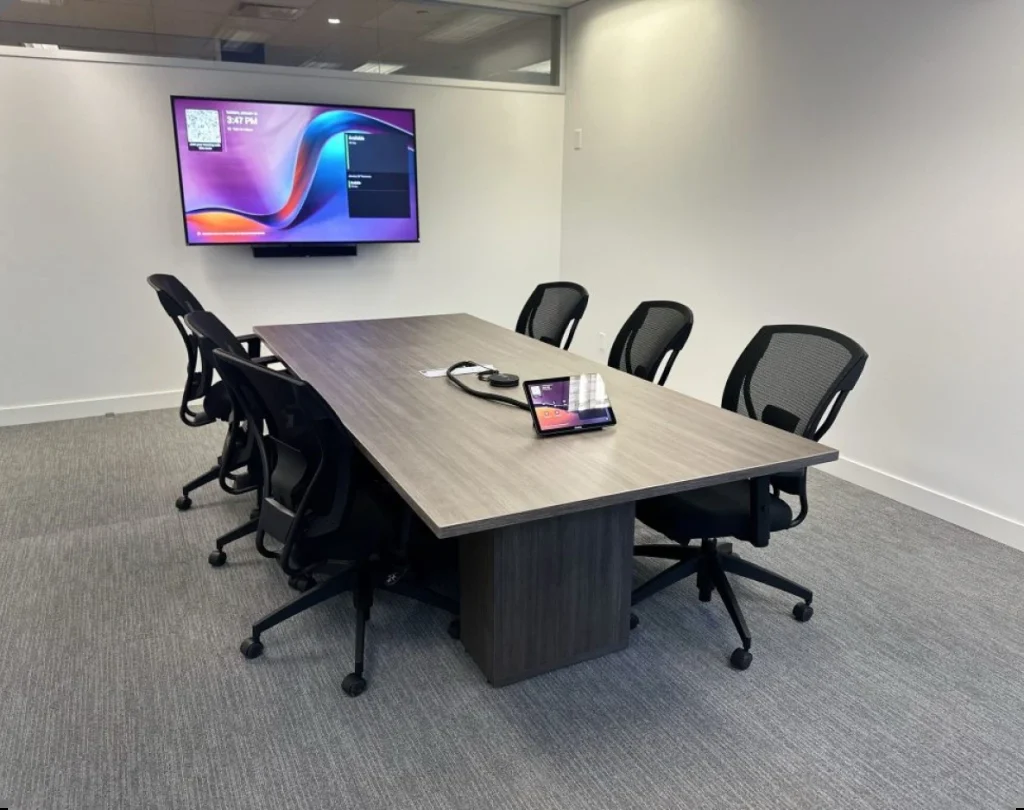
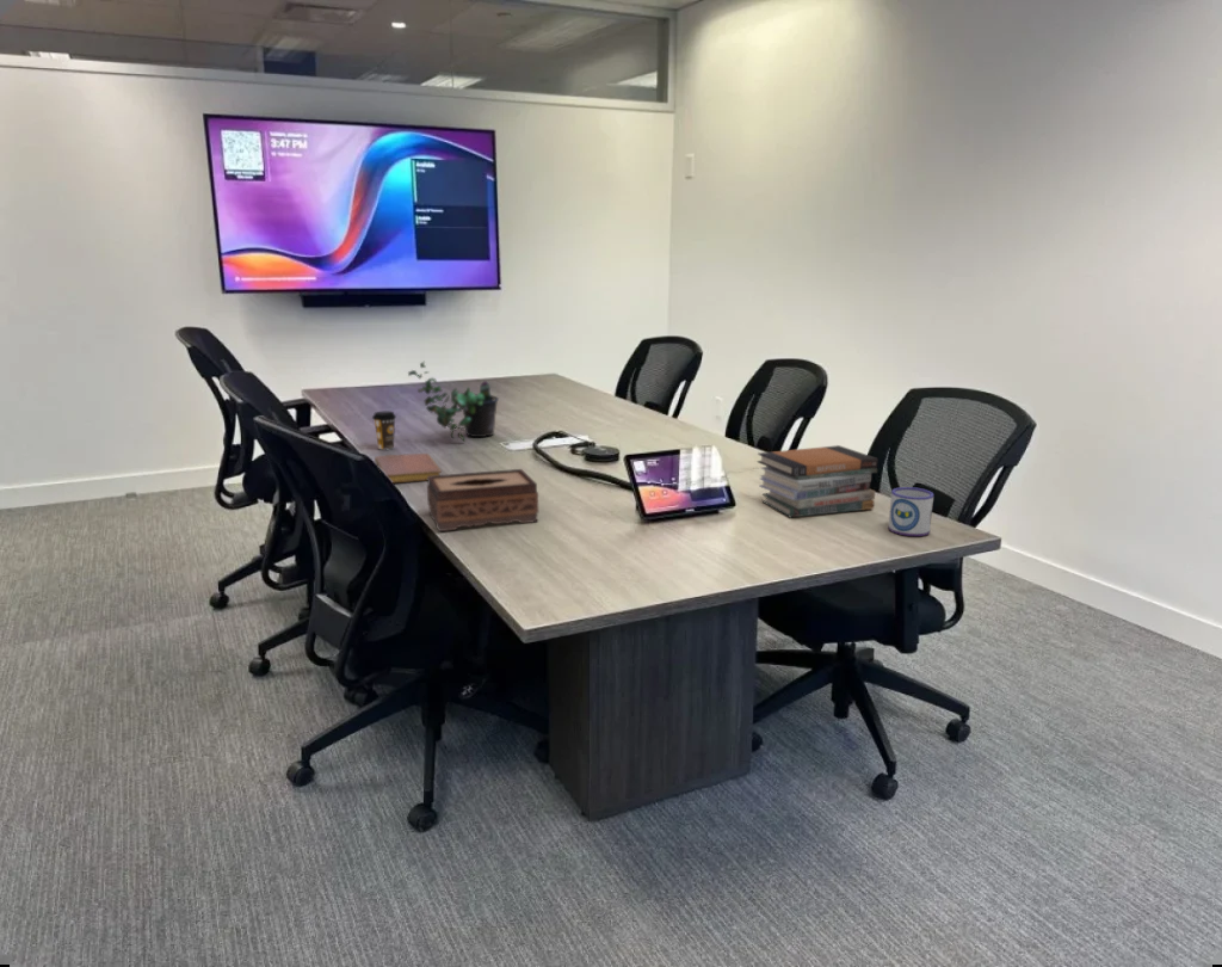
+ potted plant [407,361,500,444]
+ notebook [374,452,443,485]
+ tissue box [426,468,539,532]
+ coffee cup [371,411,397,451]
+ book stack [757,444,880,518]
+ mug [887,486,934,537]
